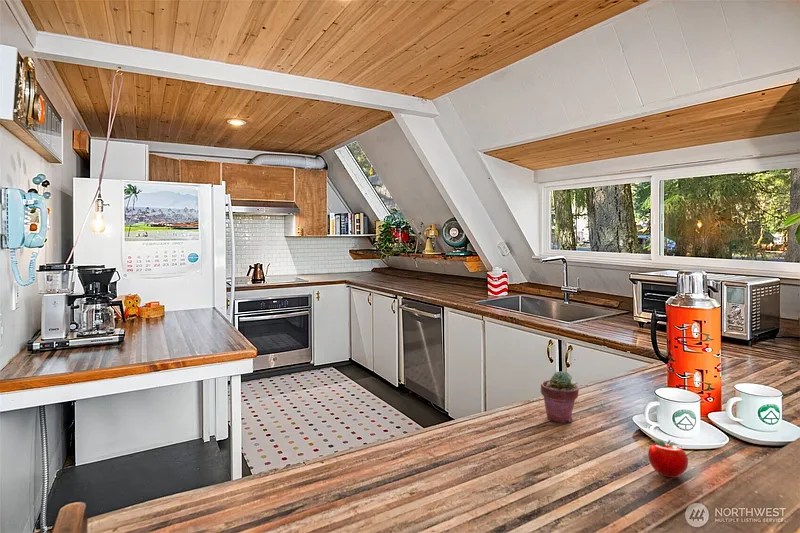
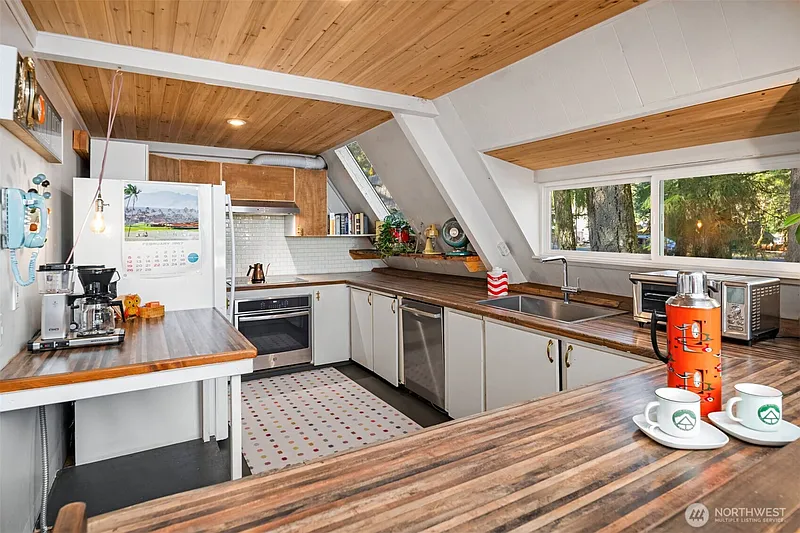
- potted succulent [540,370,580,424]
- apple [646,438,689,478]
